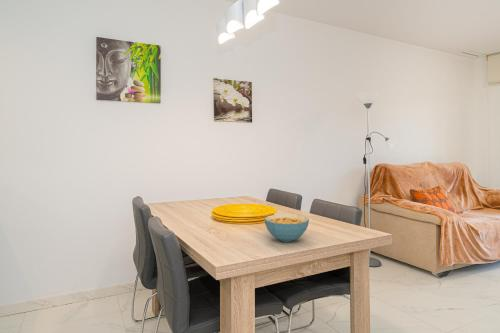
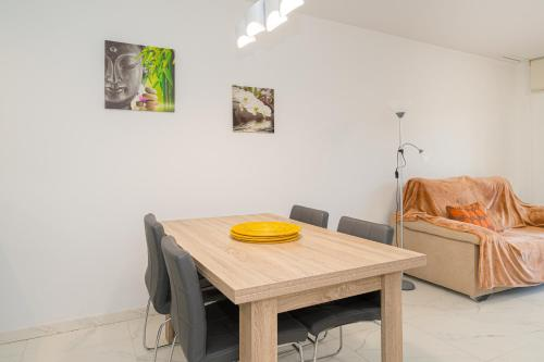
- cereal bowl [264,213,310,243]
